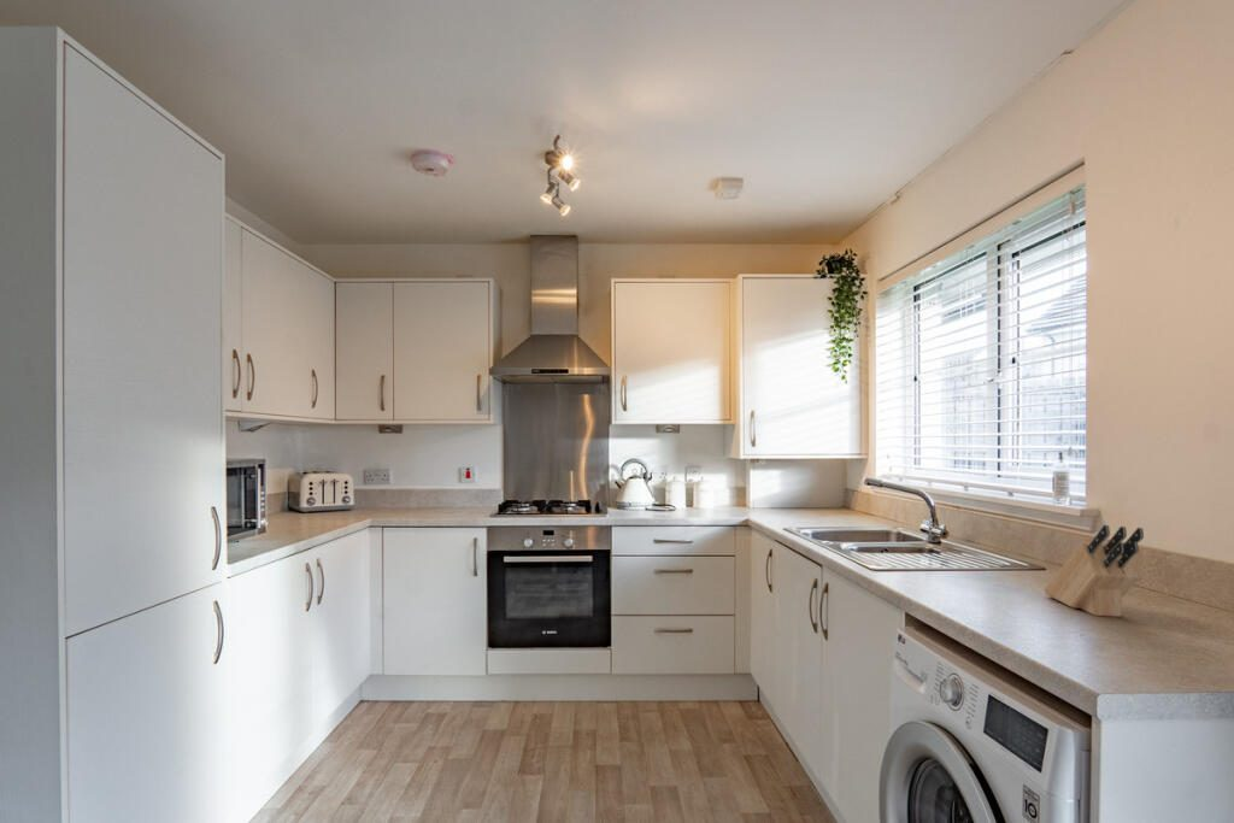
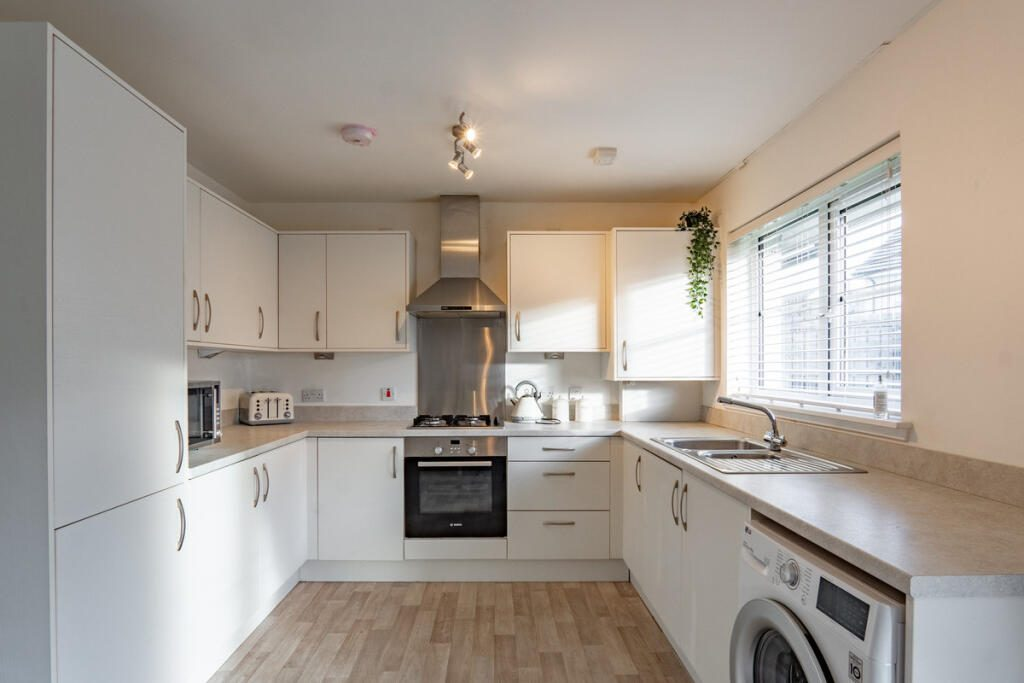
- knife block [1042,524,1145,618]
